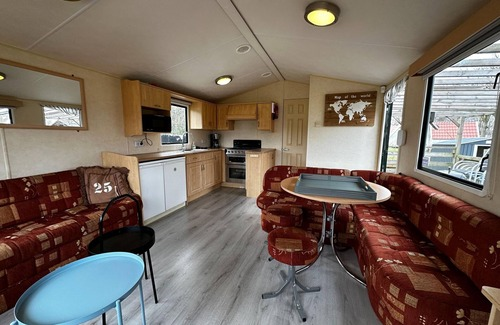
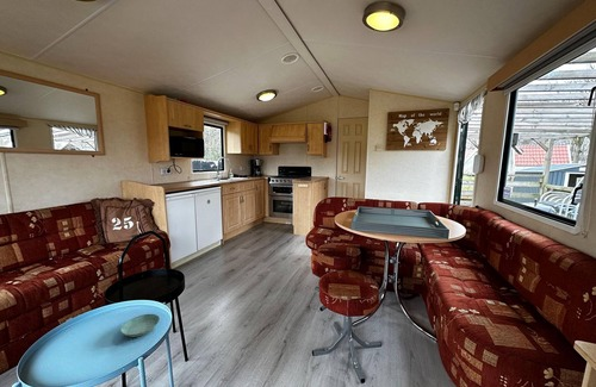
+ saucer [119,313,161,338]
